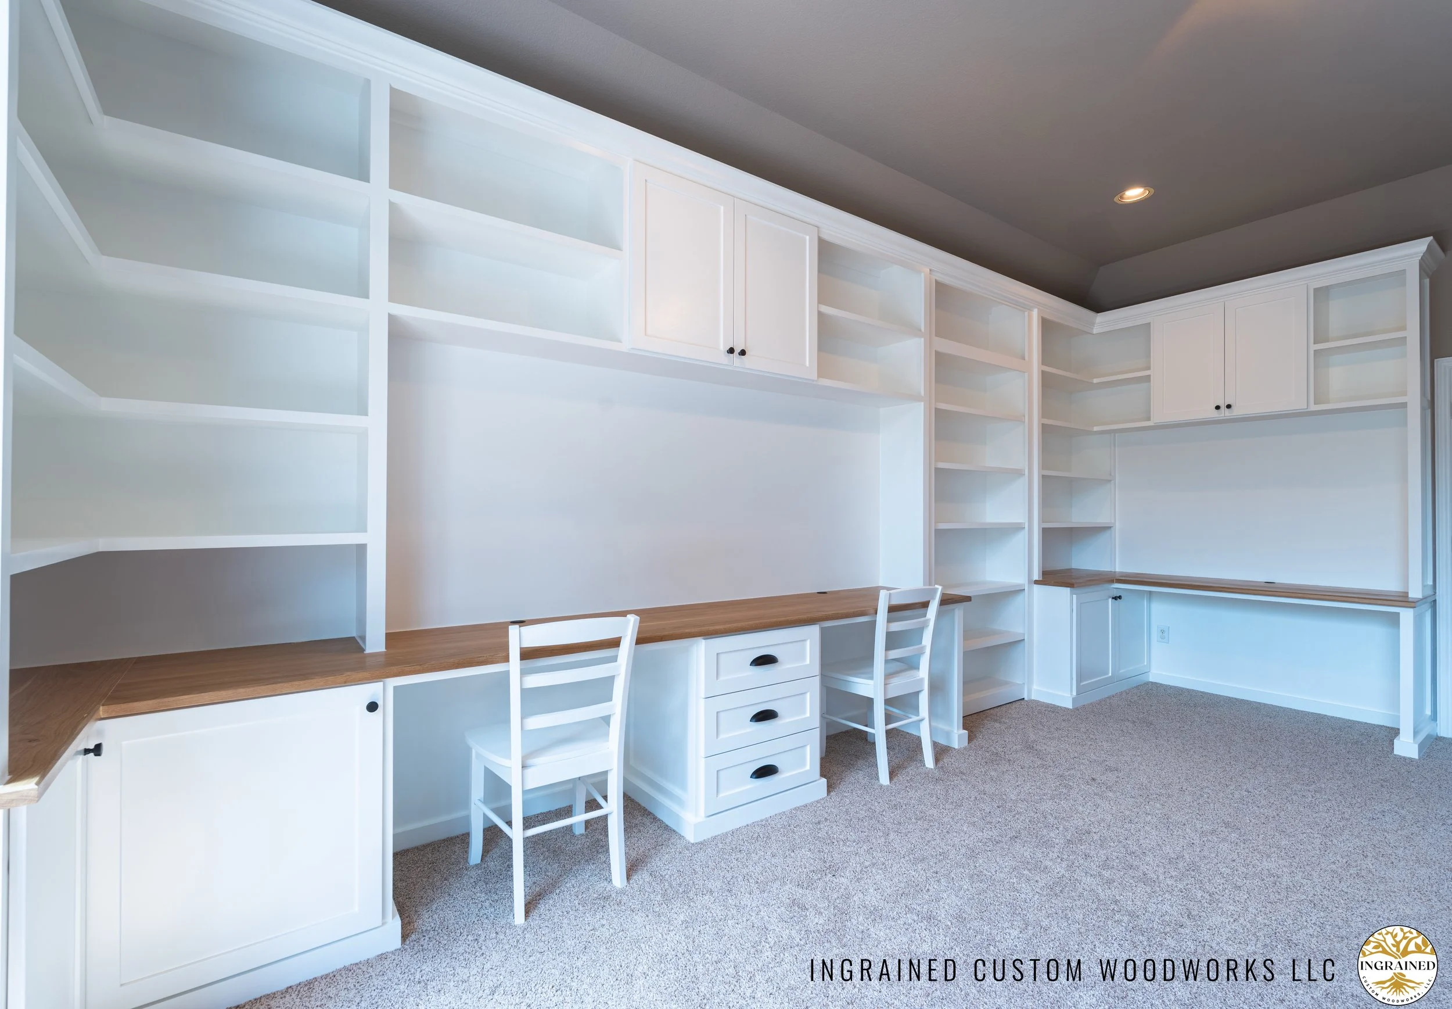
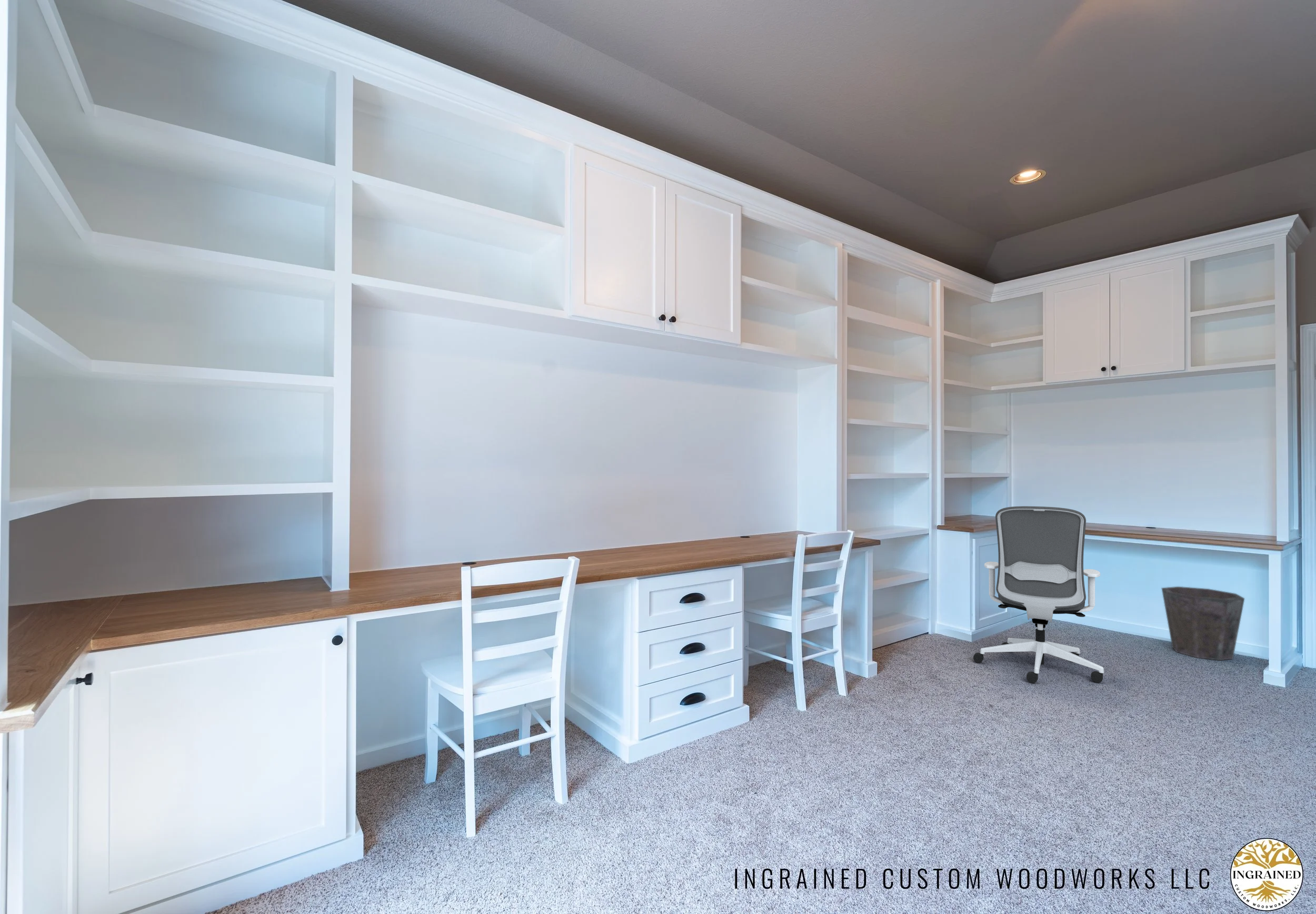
+ office chair [973,505,1104,683]
+ waste bin [1161,586,1245,661]
